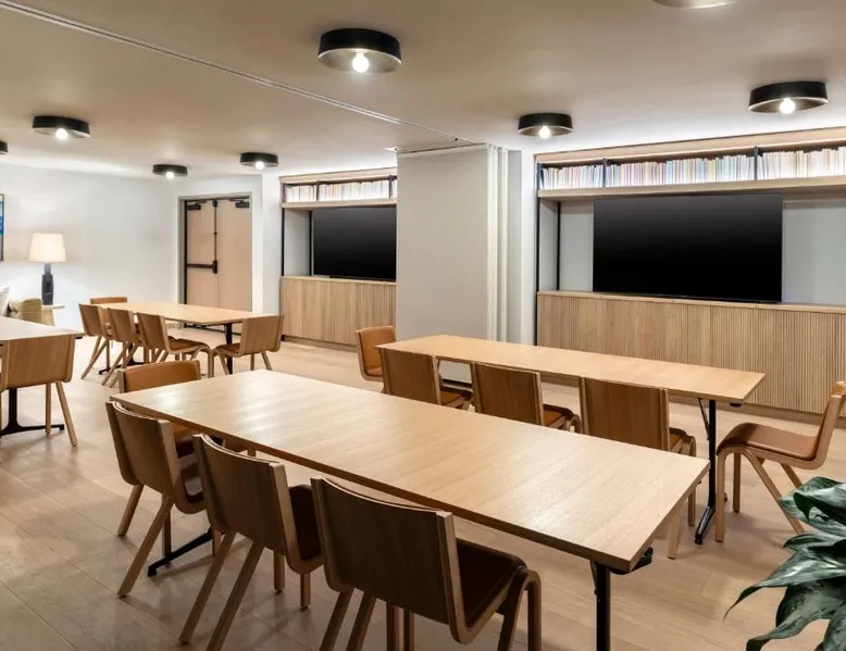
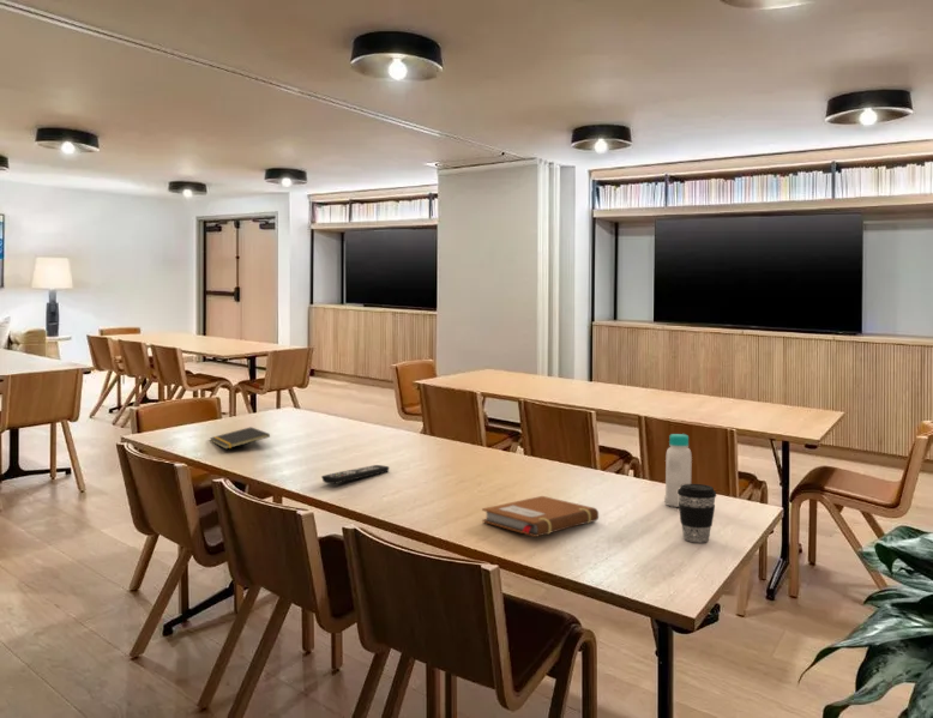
+ bottle [663,433,693,508]
+ coffee cup [678,483,717,543]
+ notebook [481,495,600,538]
+ notepad [209,426,271,451]
+ remote control [320,464,390,485]
